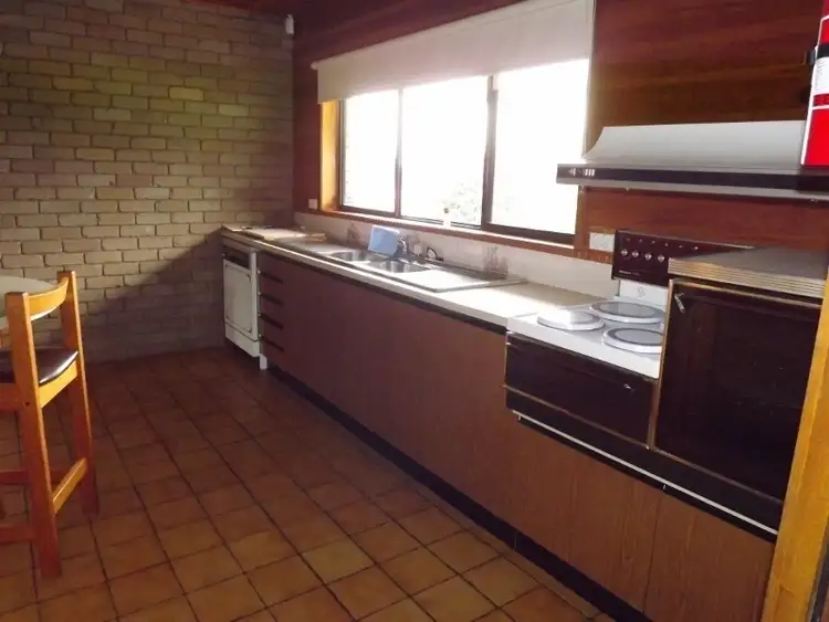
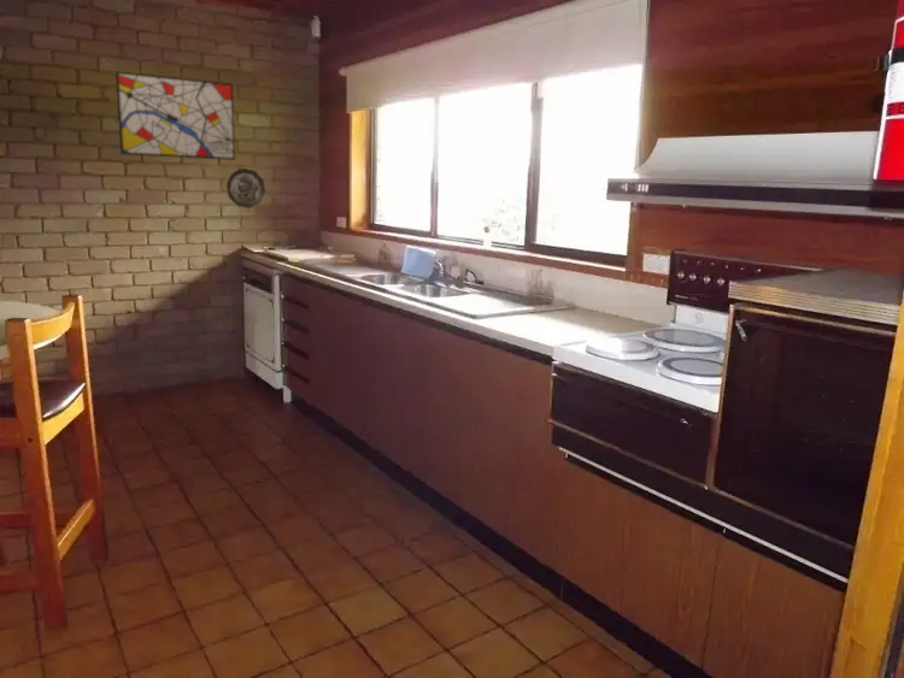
+ wall art [115,70,236,161]
+ decorative plate [225,167,266,210]
